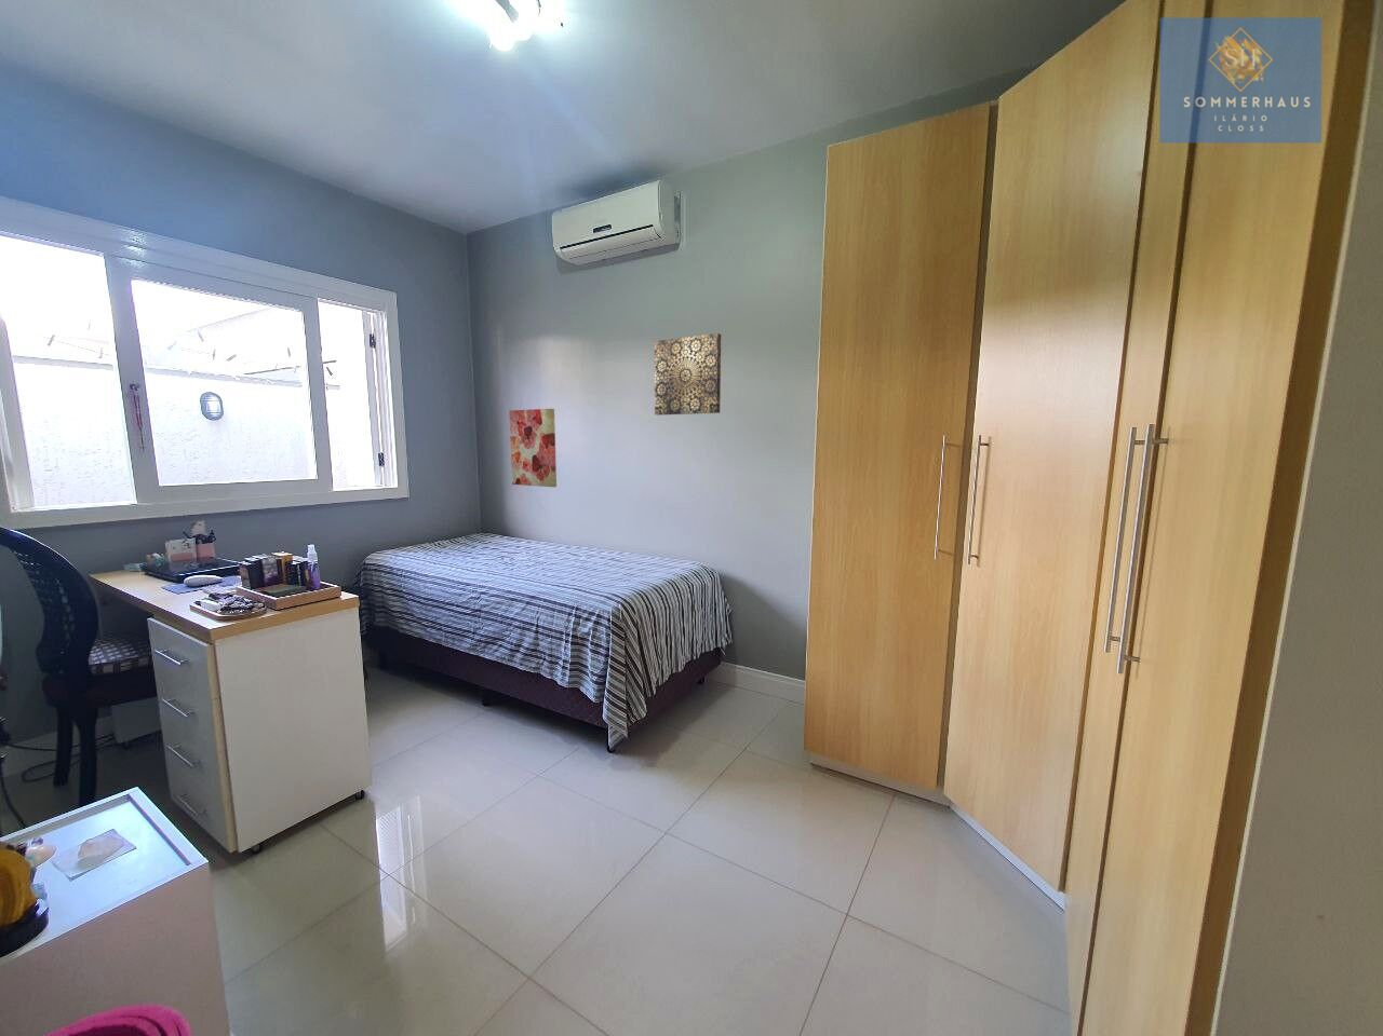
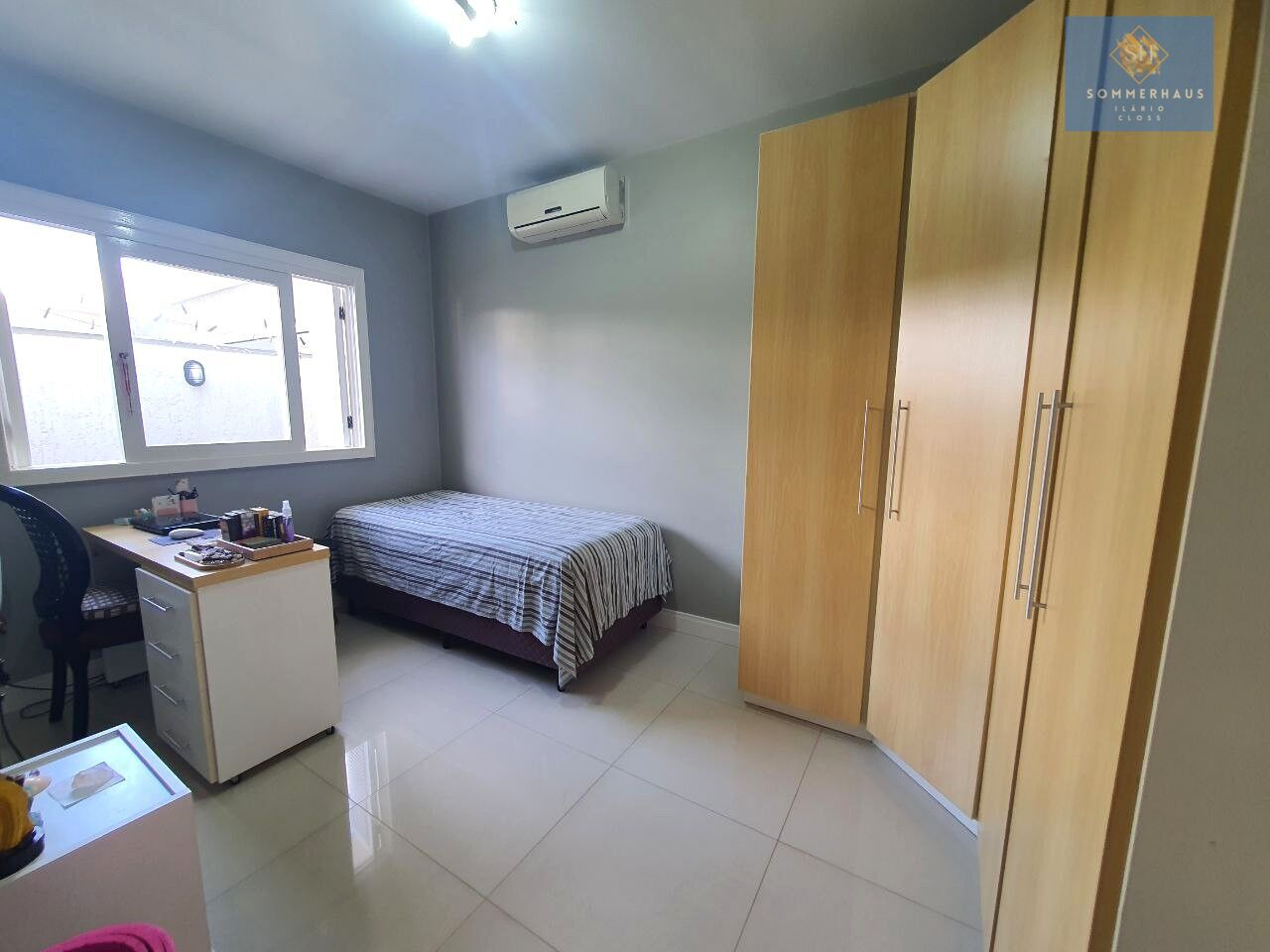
- wall art [653,332,722,417]
- wall art [507,408,558,488]
